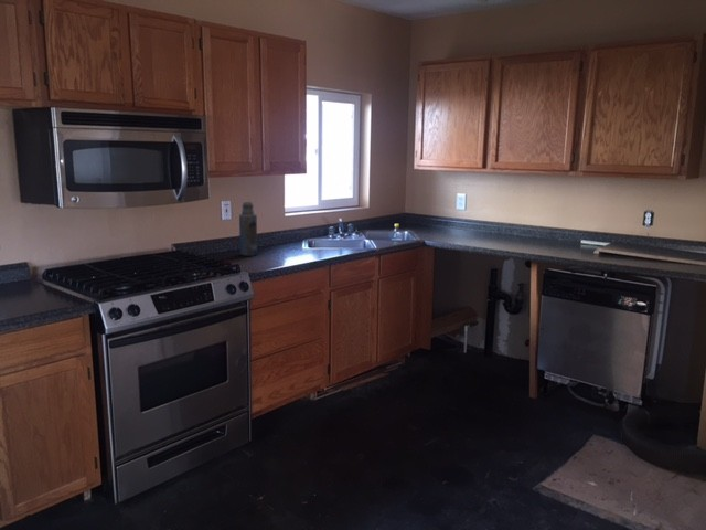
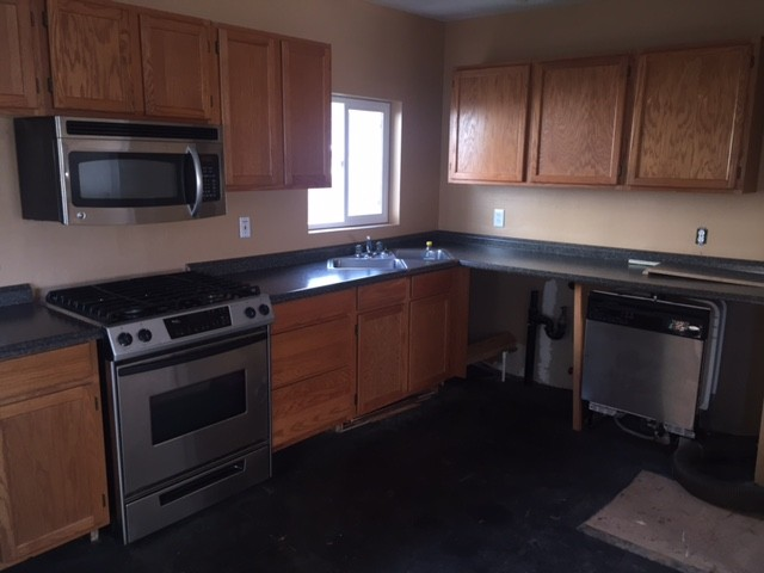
- bottle [238,201,258,257]
